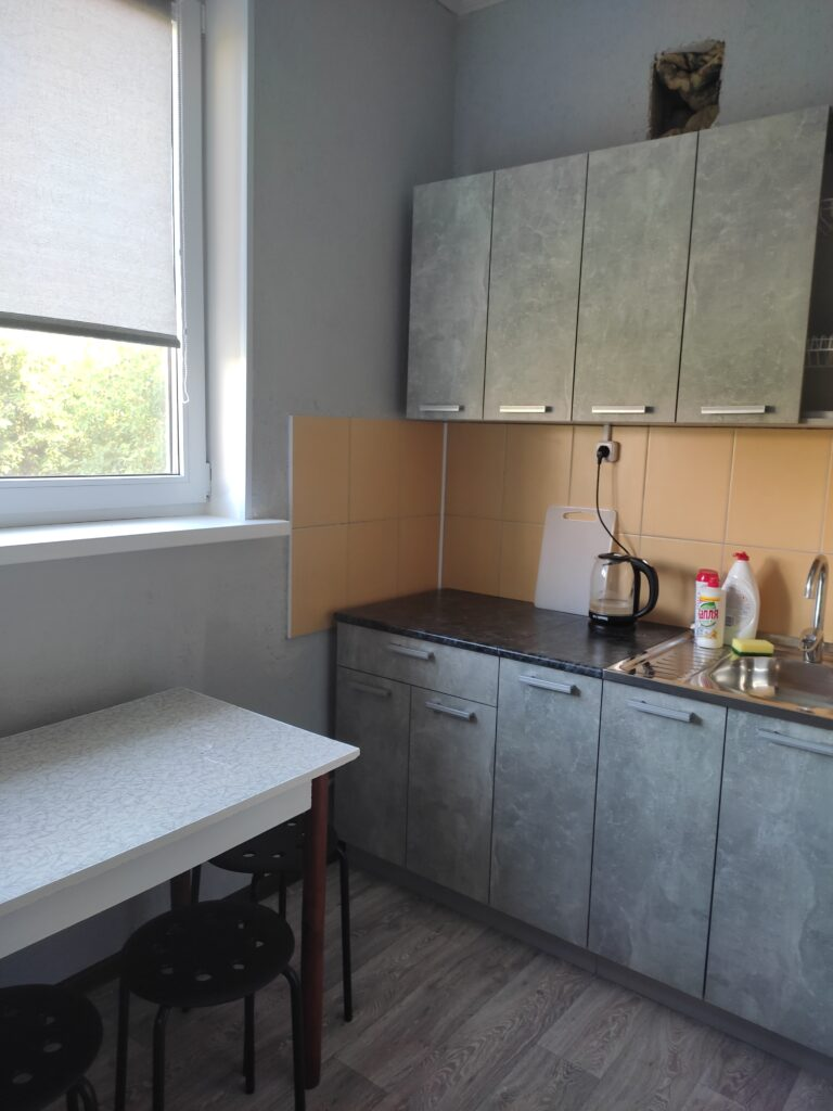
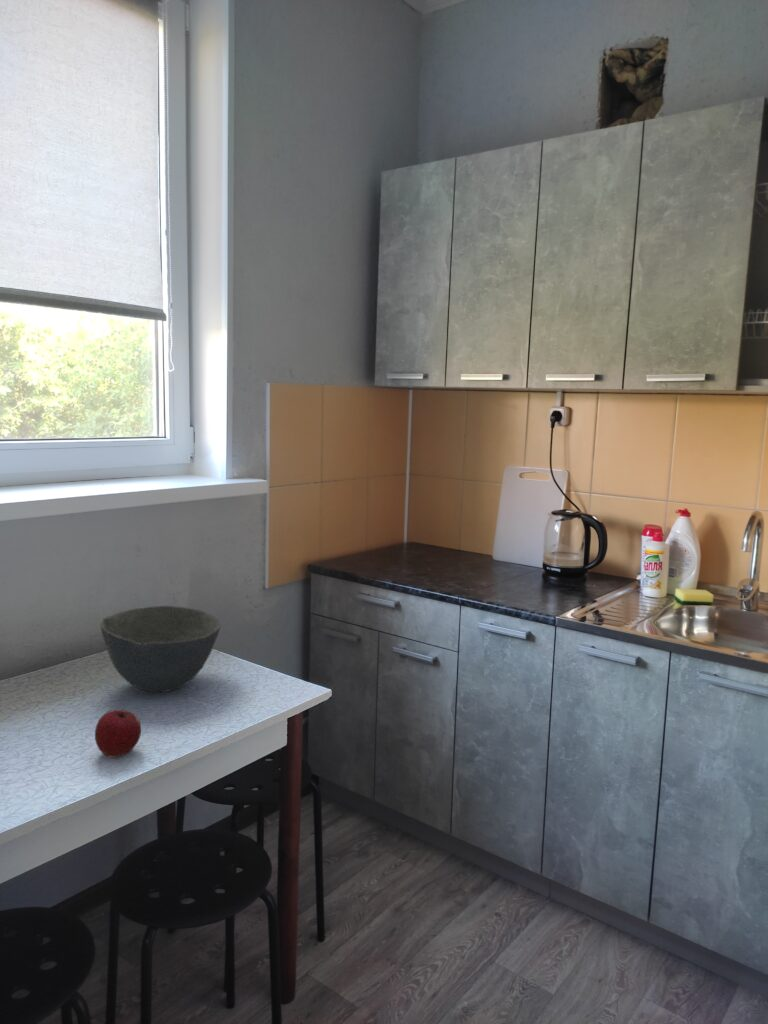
+ apple [94,709,142,759]
+ bowl [99,605,221,693]
